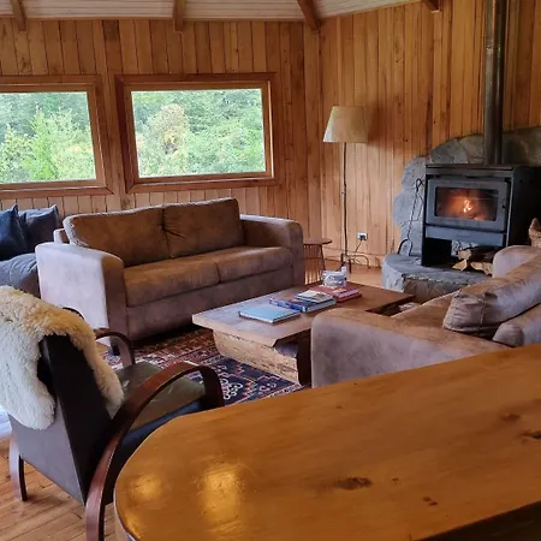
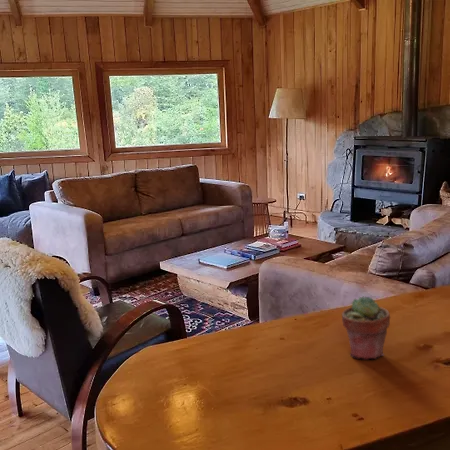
+ potted succulent [341,295,391,360]
